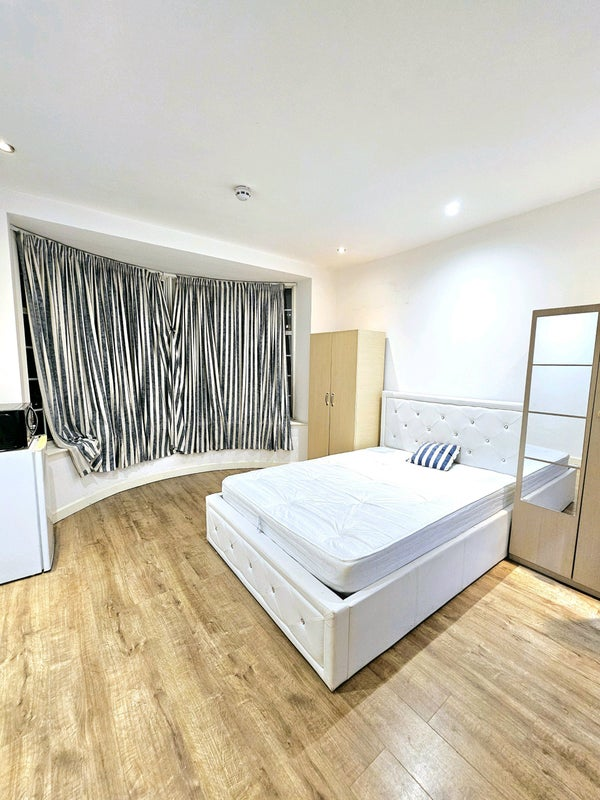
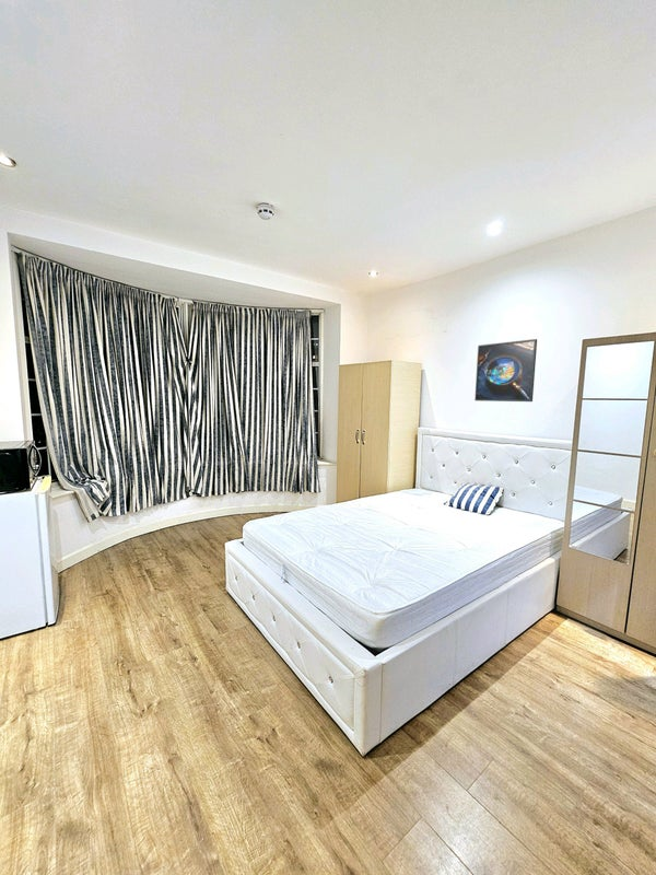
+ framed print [473,338,538,402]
